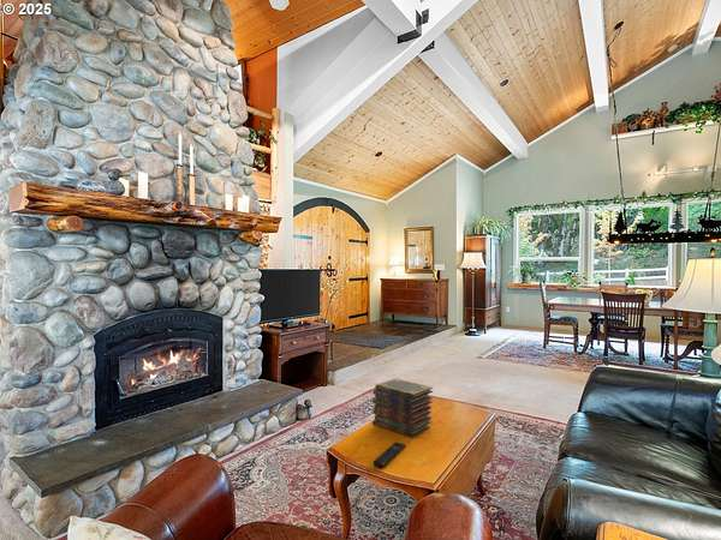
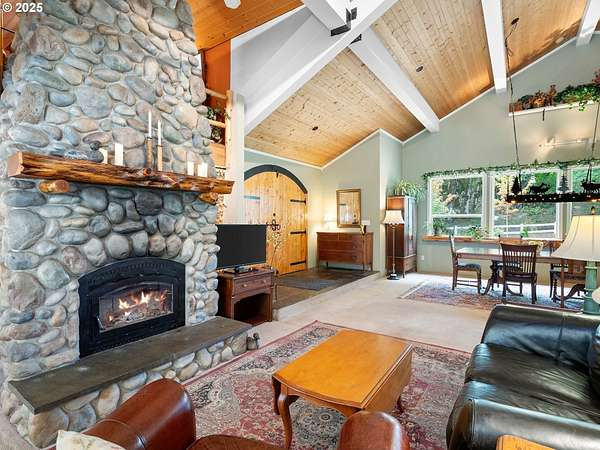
- book stack [371,377,434,438]
- remote control [373,440,407,469]
